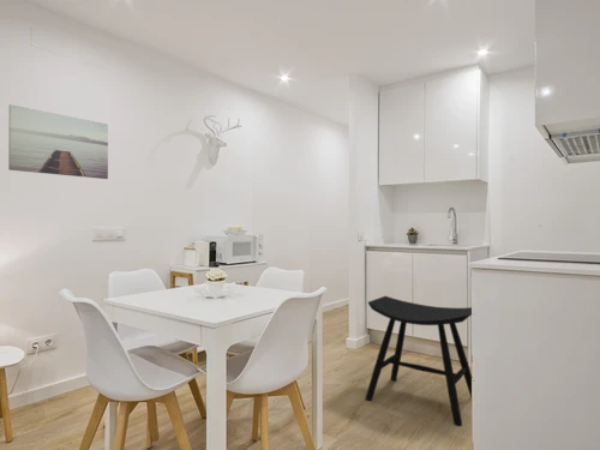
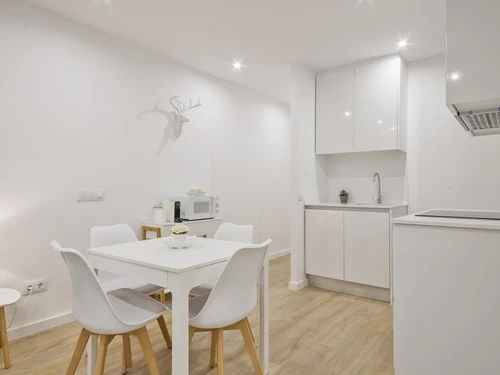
- wall art [7,103,109,180]
- stool [364,295,473,427]
